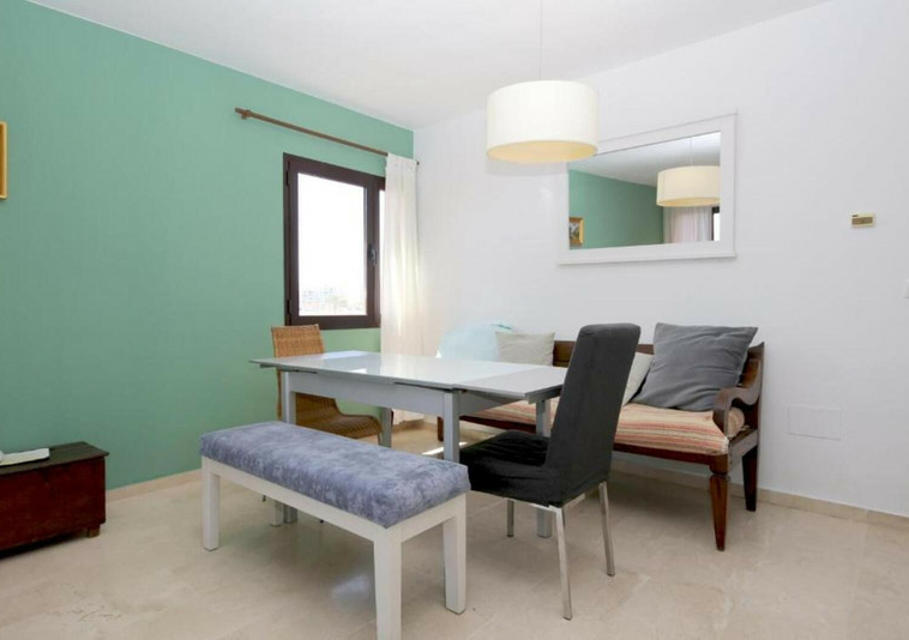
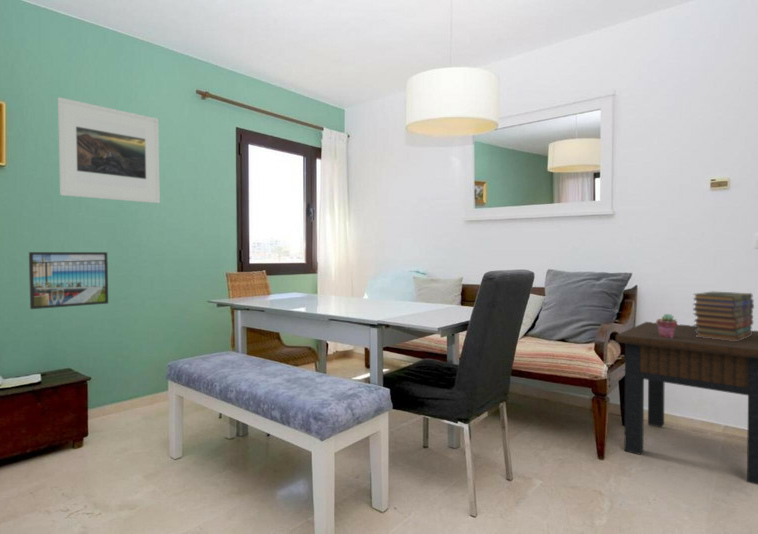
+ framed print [57,96,161,204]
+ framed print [28,251,109,310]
+ side table [615,321,758,486]
+ potted succulent [656,313,678,338]
+ book stack [692,291,755,341]
